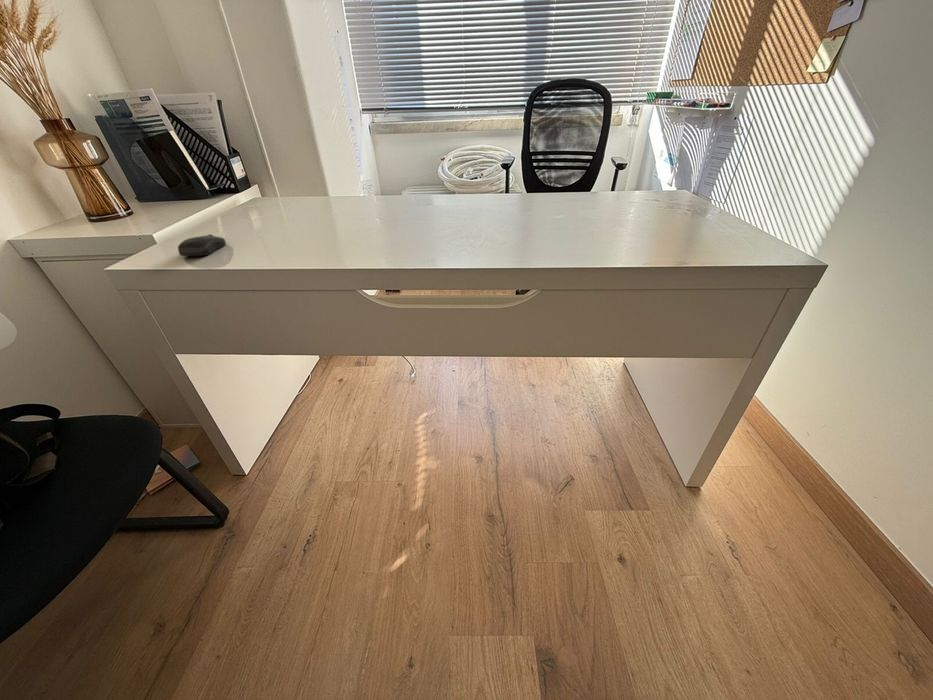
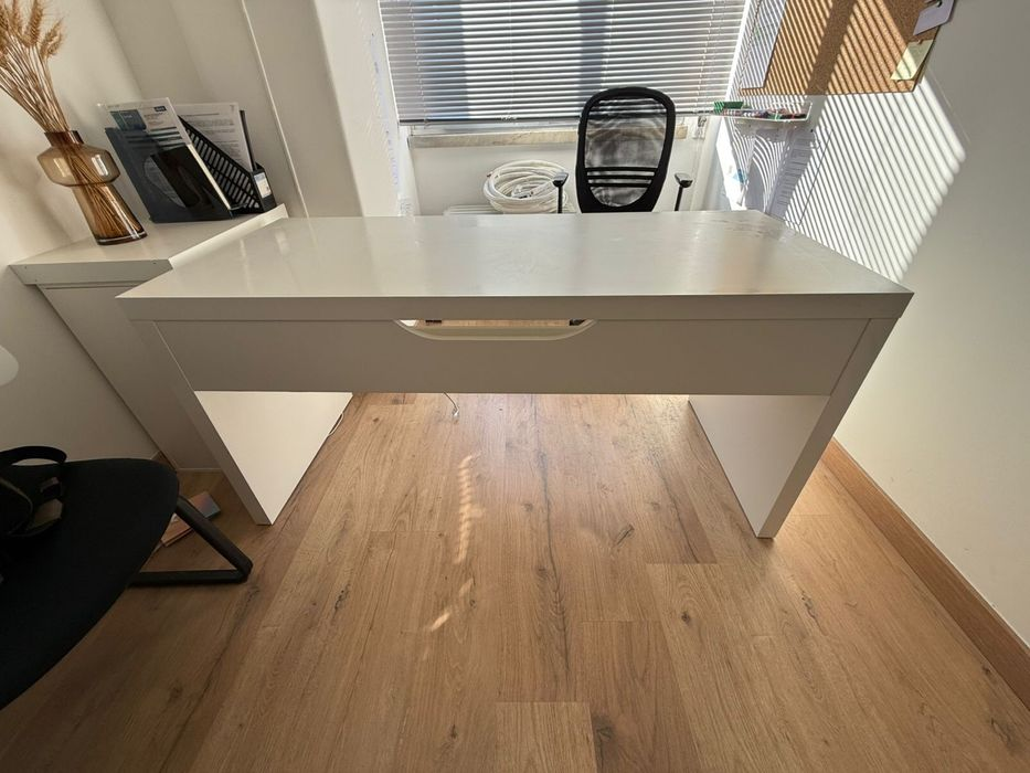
- computer mouse [177,233,227,257]
